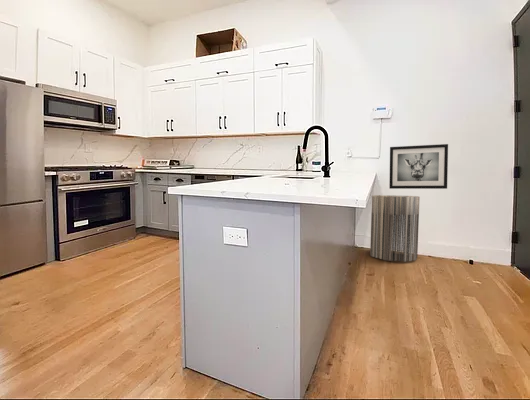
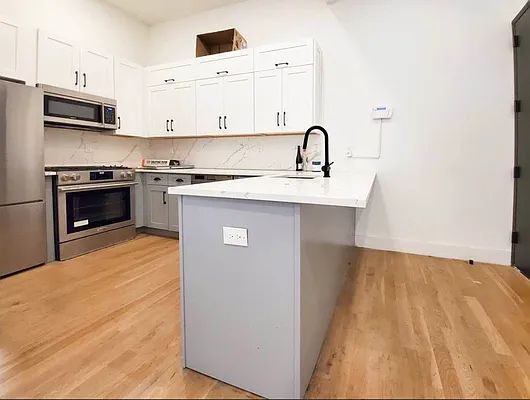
- wall art [388,143,449,190]
- trash can [369,194,421,262]
